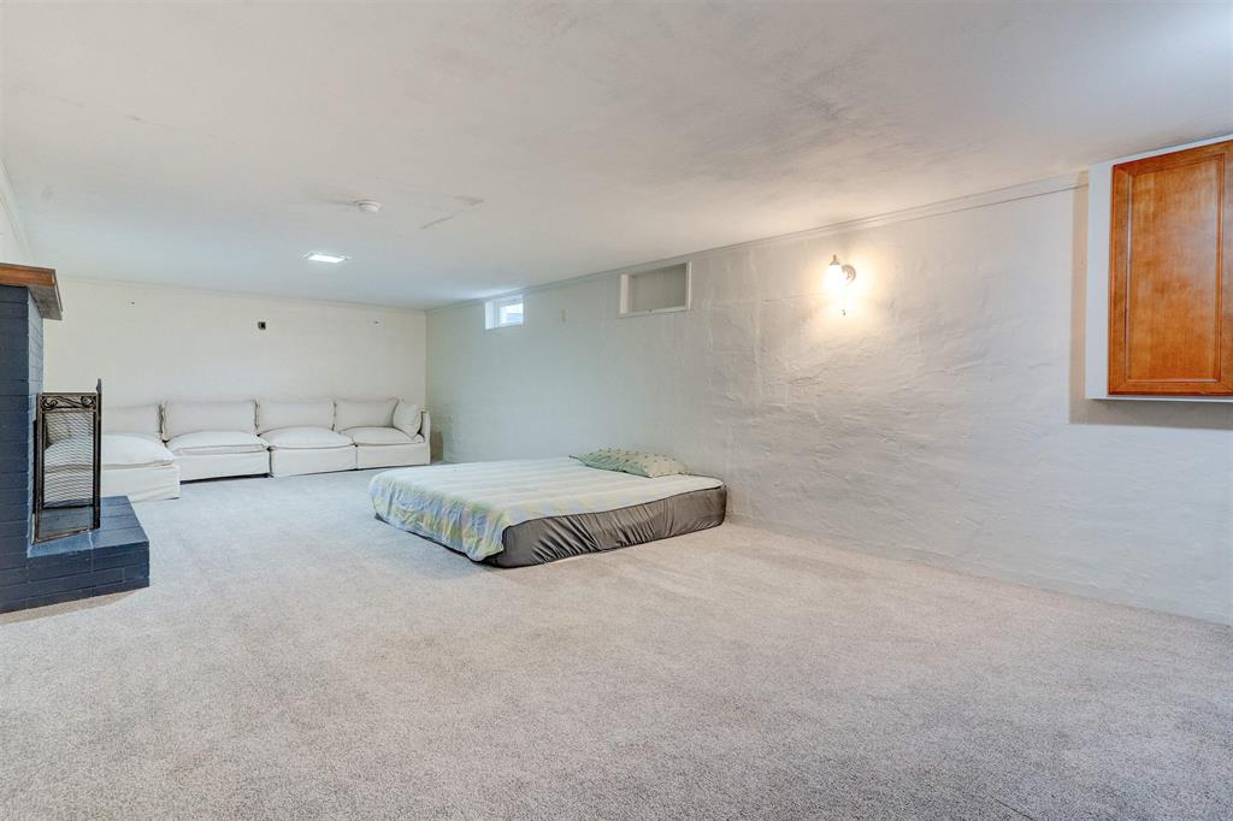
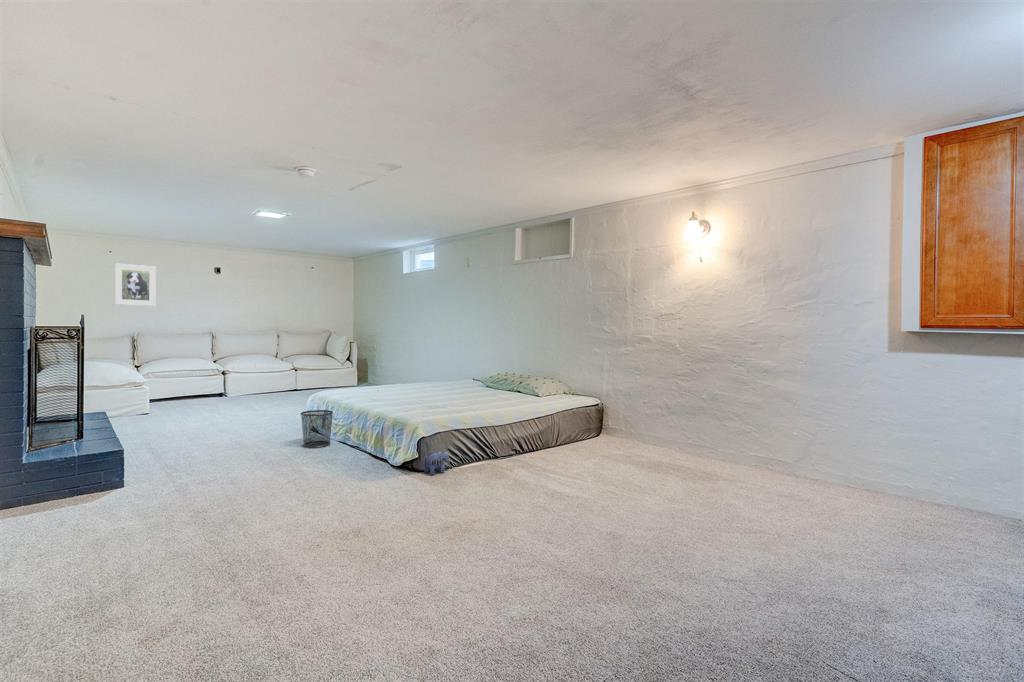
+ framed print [114,262,157,307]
+ waste bin [300,409,334,449]
+ plush toy [423,449,451,476]
